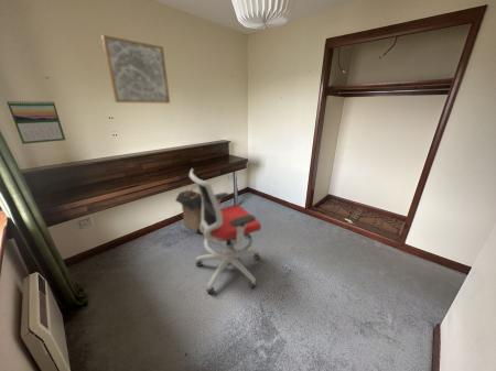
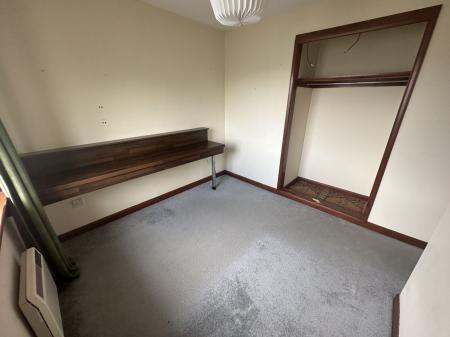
- office chair [188,167,262,295]
- wall art [100,34,171,105]
- calendar [6,99,66,145]
- laundry hamper [174,184,203,234]
